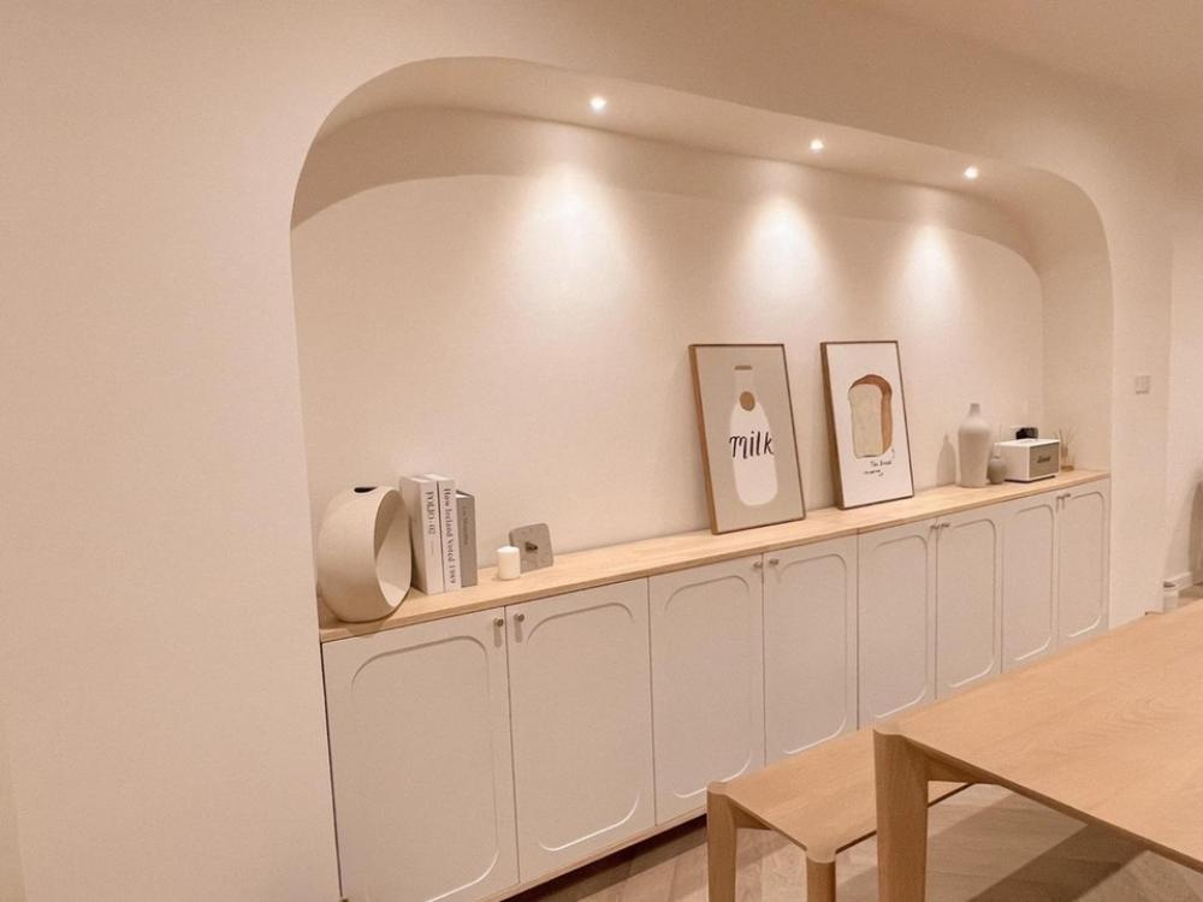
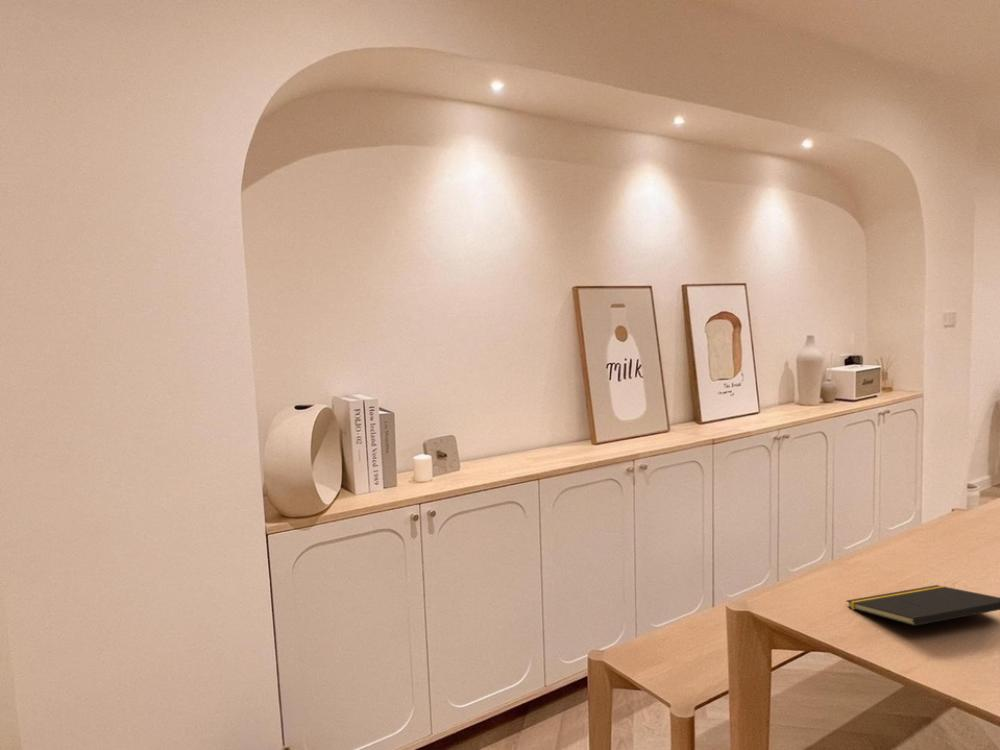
+ notepad [845,584,1000,627]
